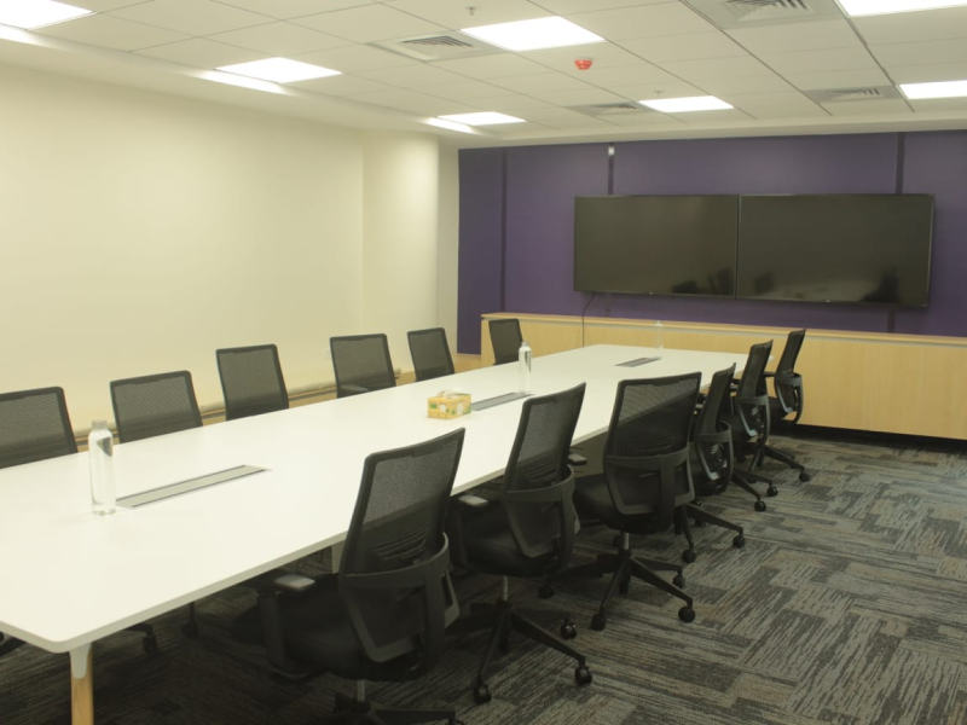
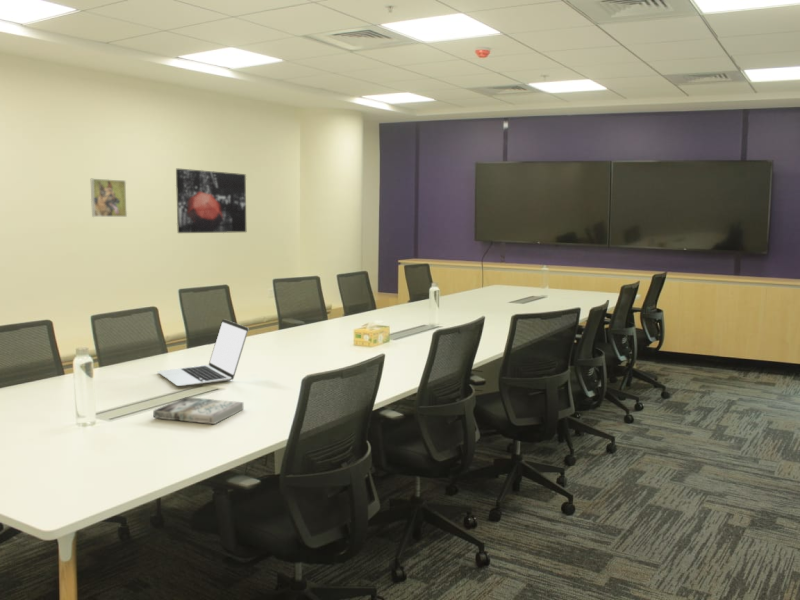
+ book [152,396,244,425]
+ laptop [156,318,250,387]
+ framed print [90,178,128,218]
+ wall art [175,168,247,234]
